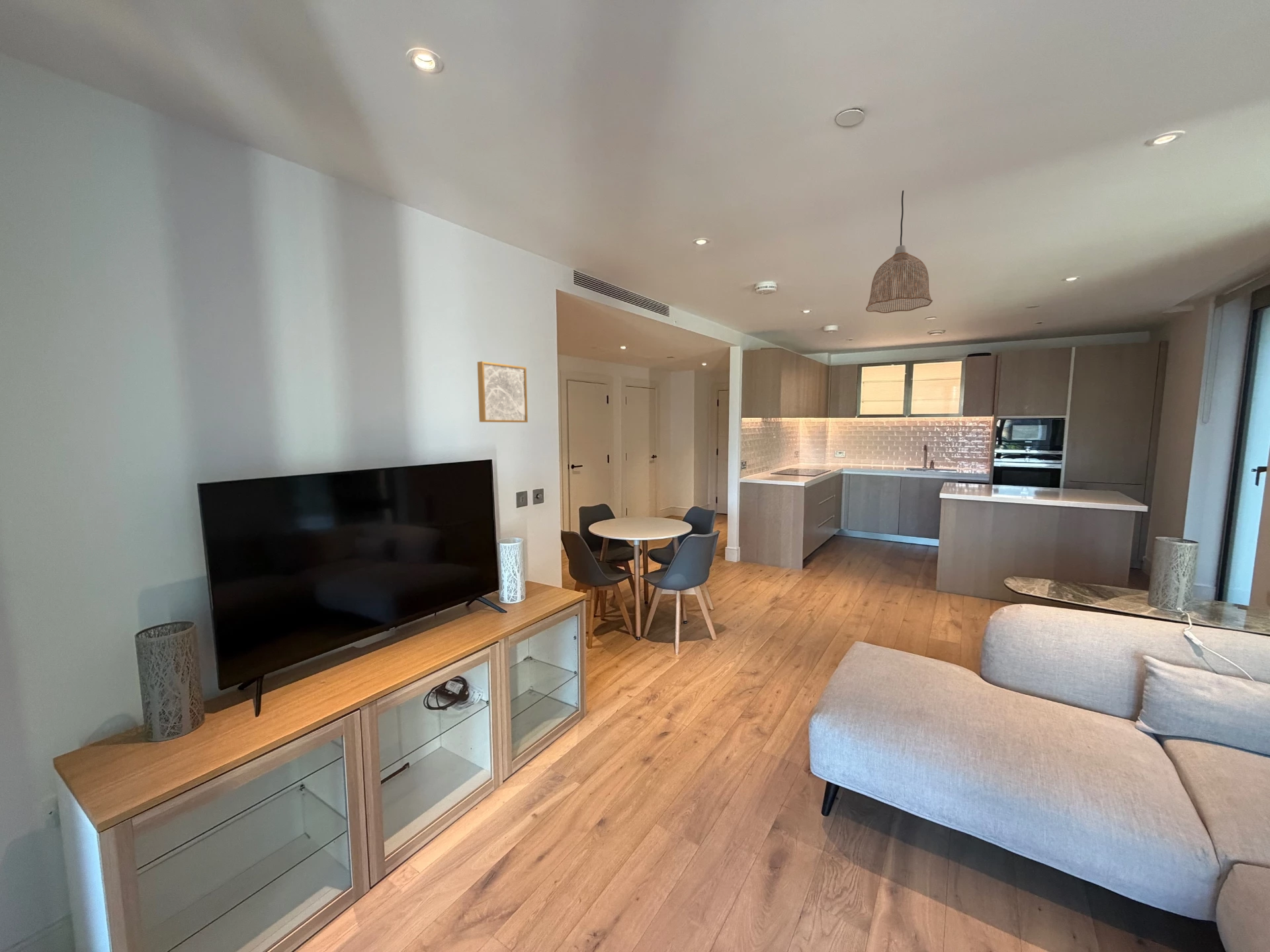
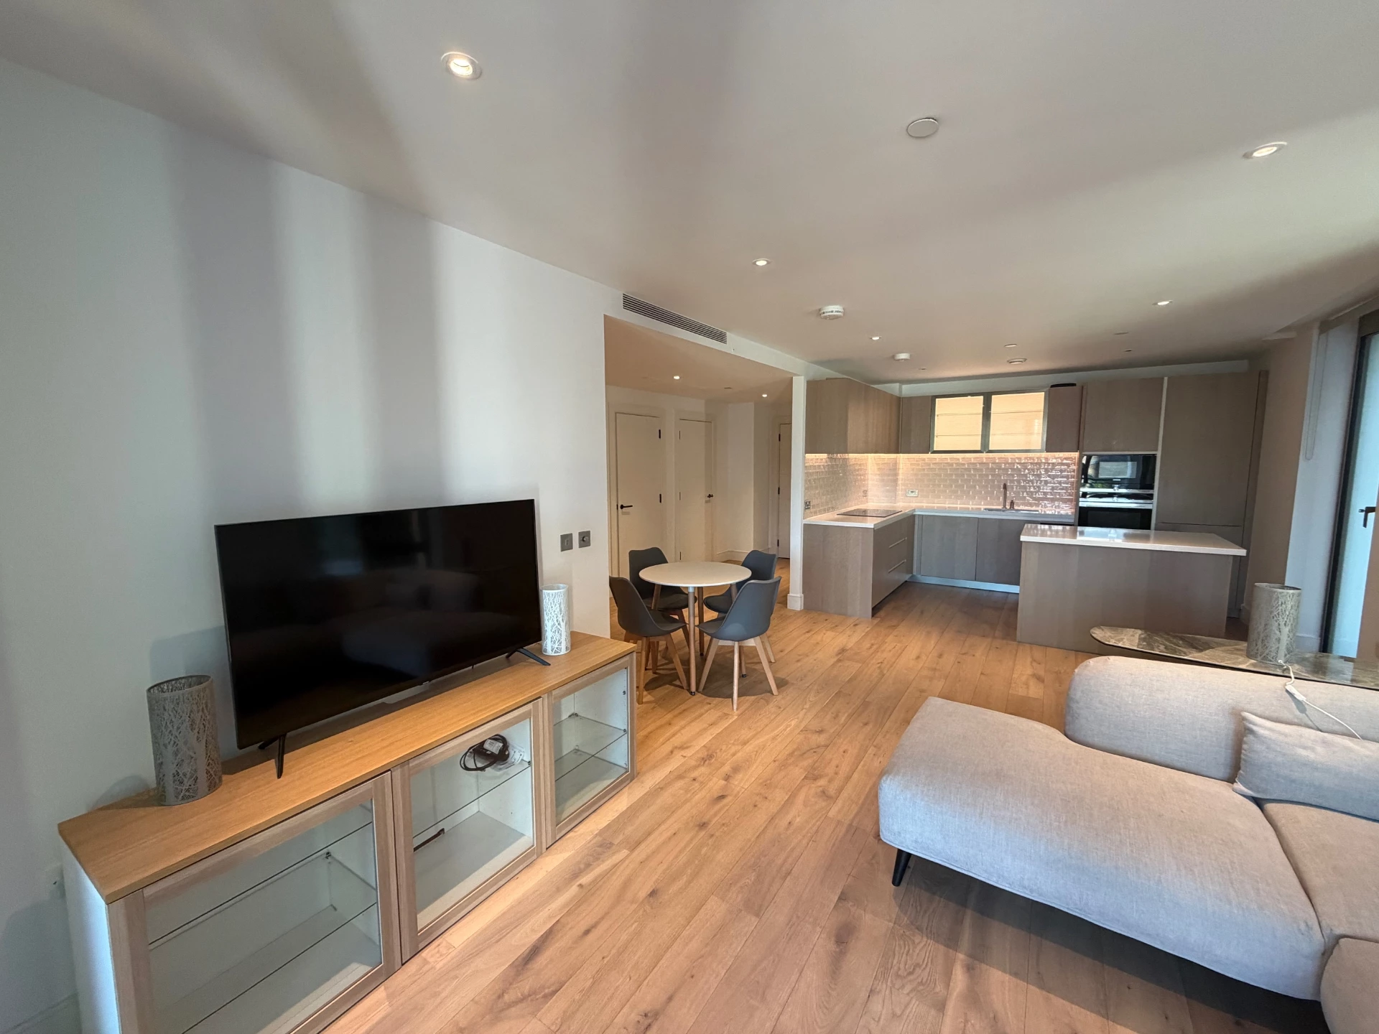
- wall art [477,361,529,423]
- pendant lamp [865,190,933,314]
